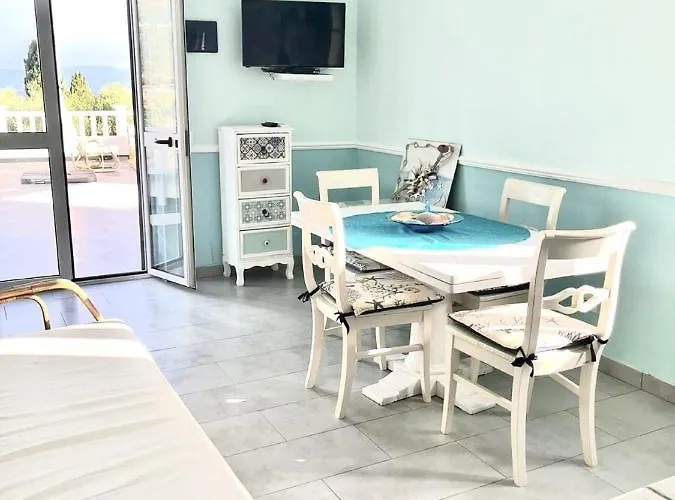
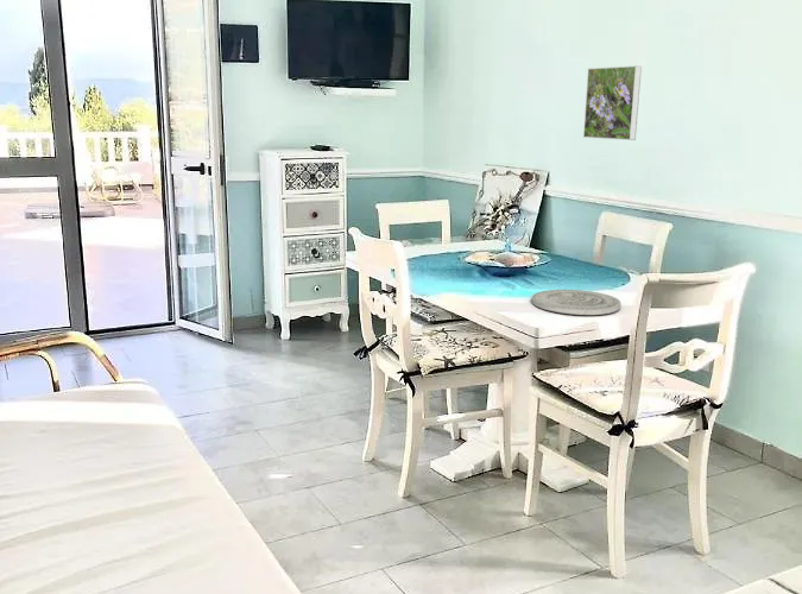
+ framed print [582,64,643,141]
+ plate [531,289,621,316]
